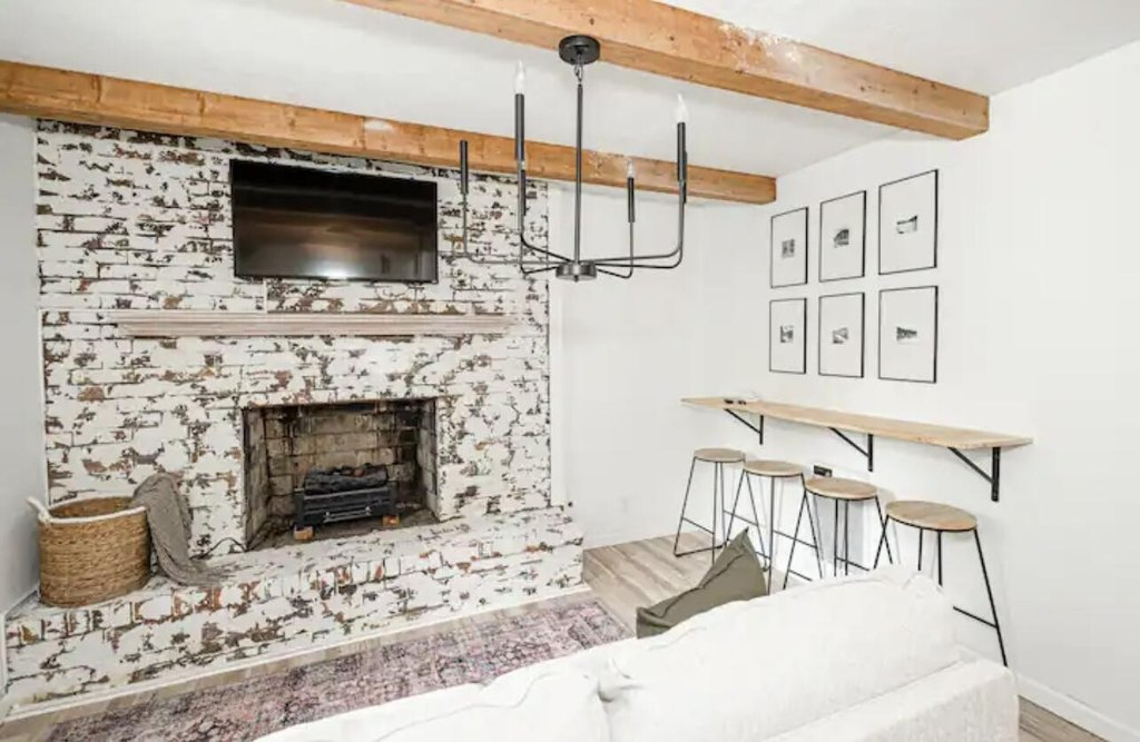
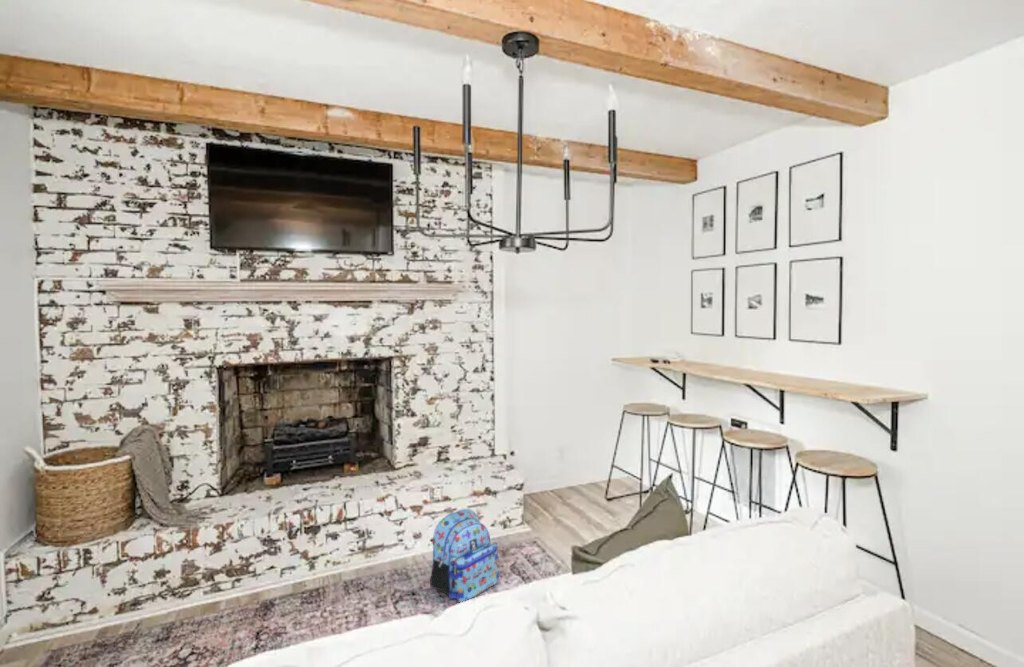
+ backpack [429,508,500,603]
